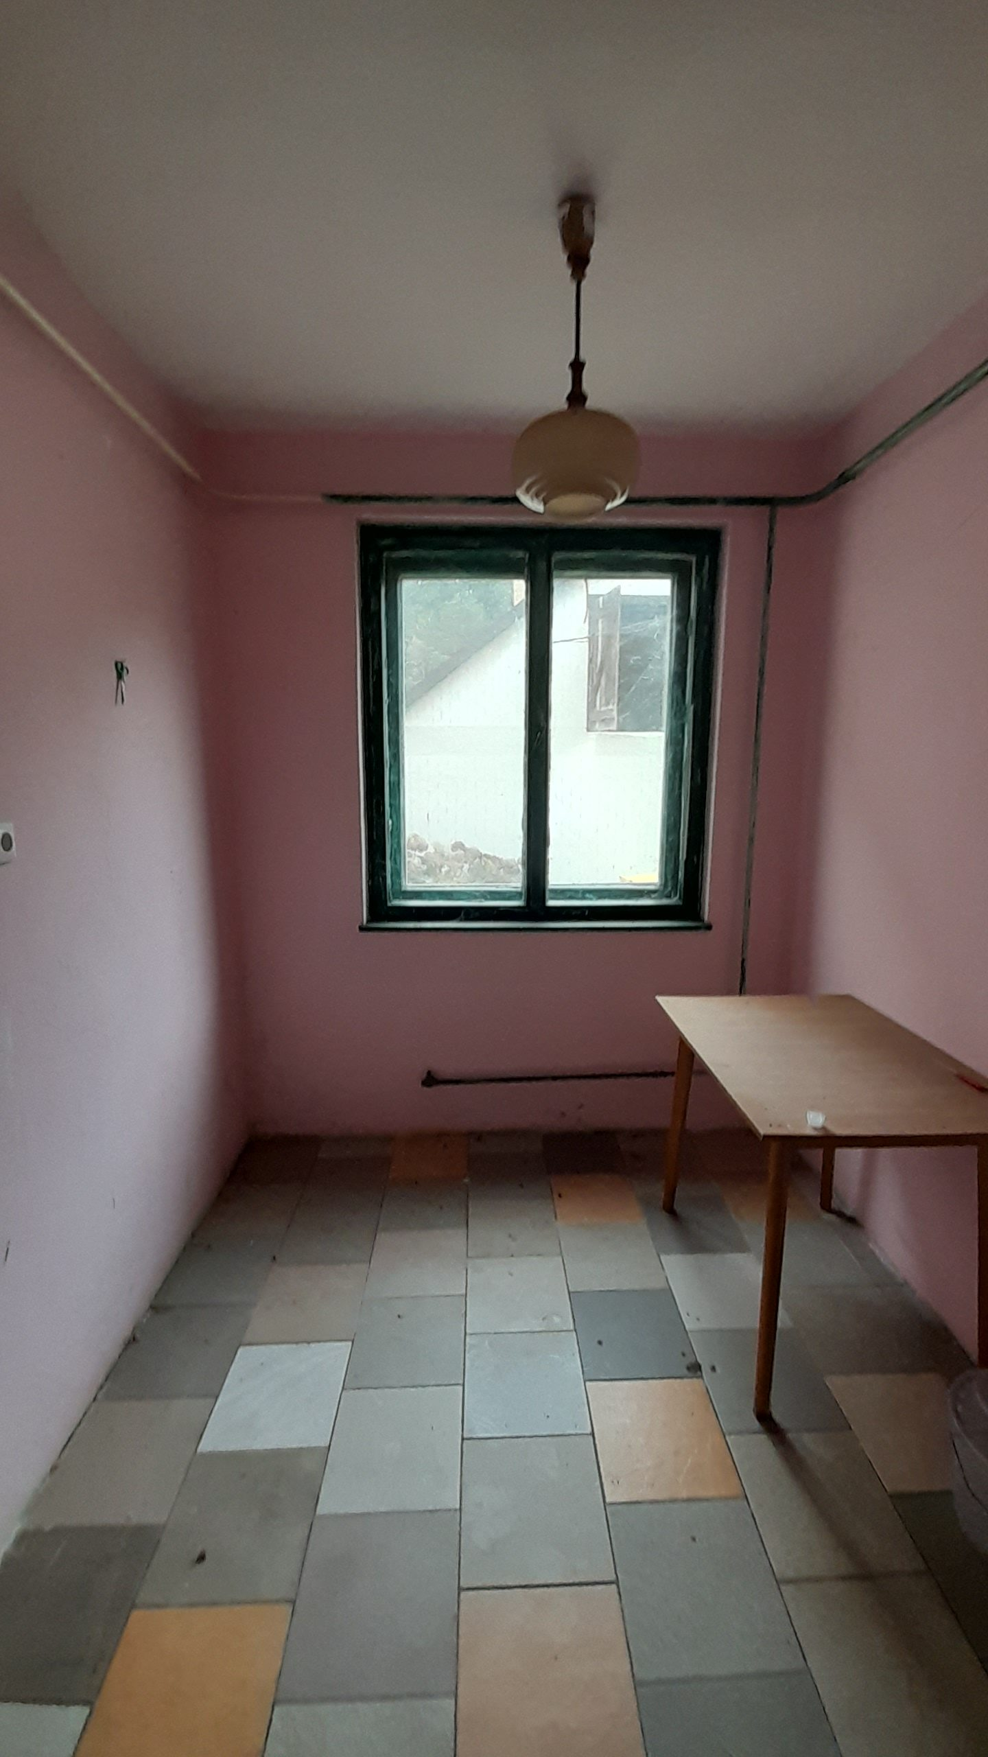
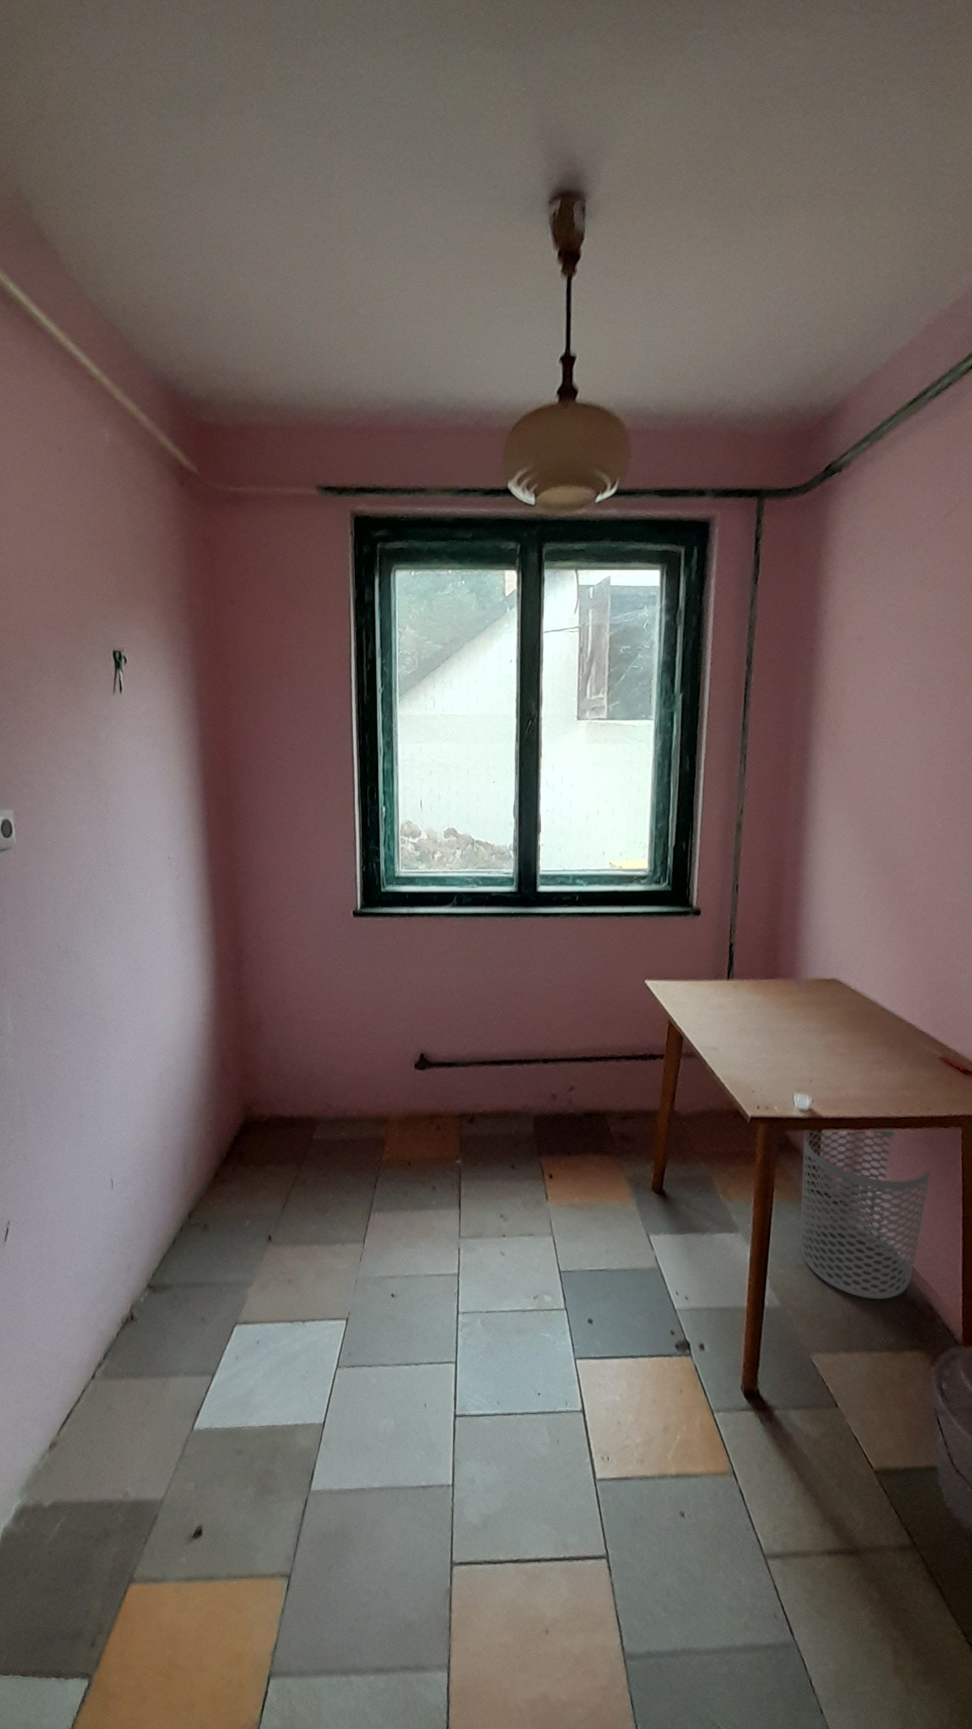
+ waste bin [800,1130,932,1299]
